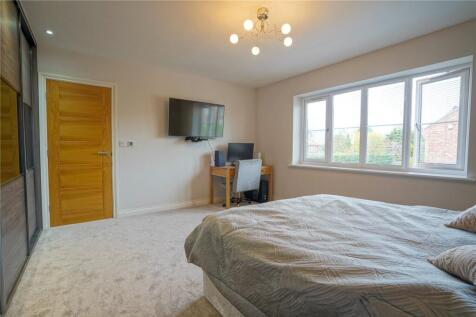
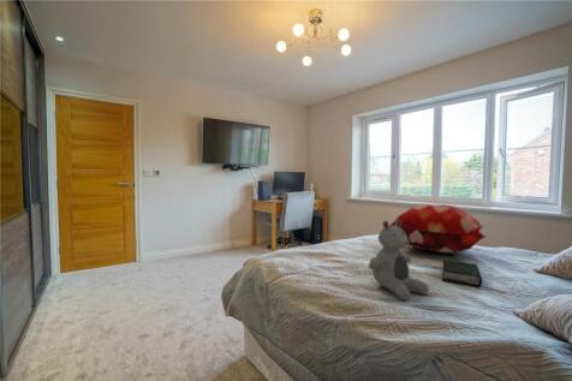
+ book [441,258,483,288]
+ teddy bear [368,220,430,302]
+ decorative pillow [388,203,487,254]
